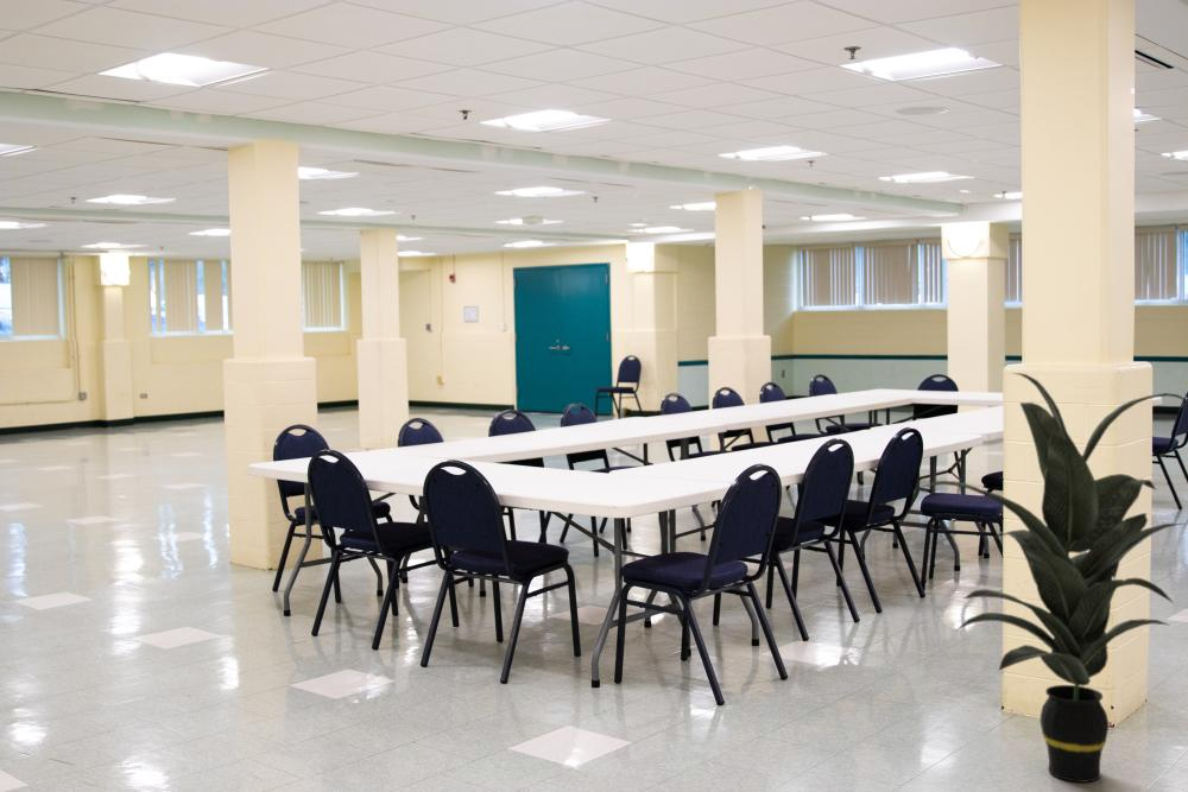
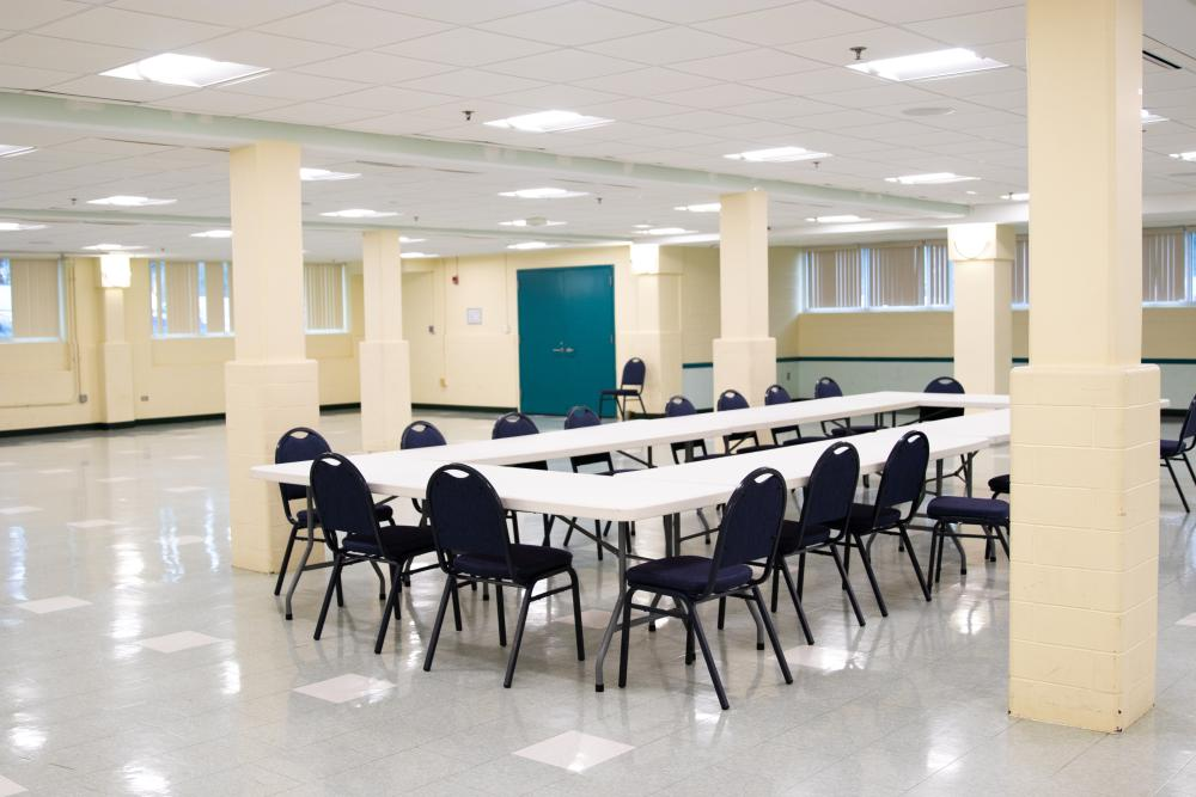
- indoor plant [921,372,1188,784]
